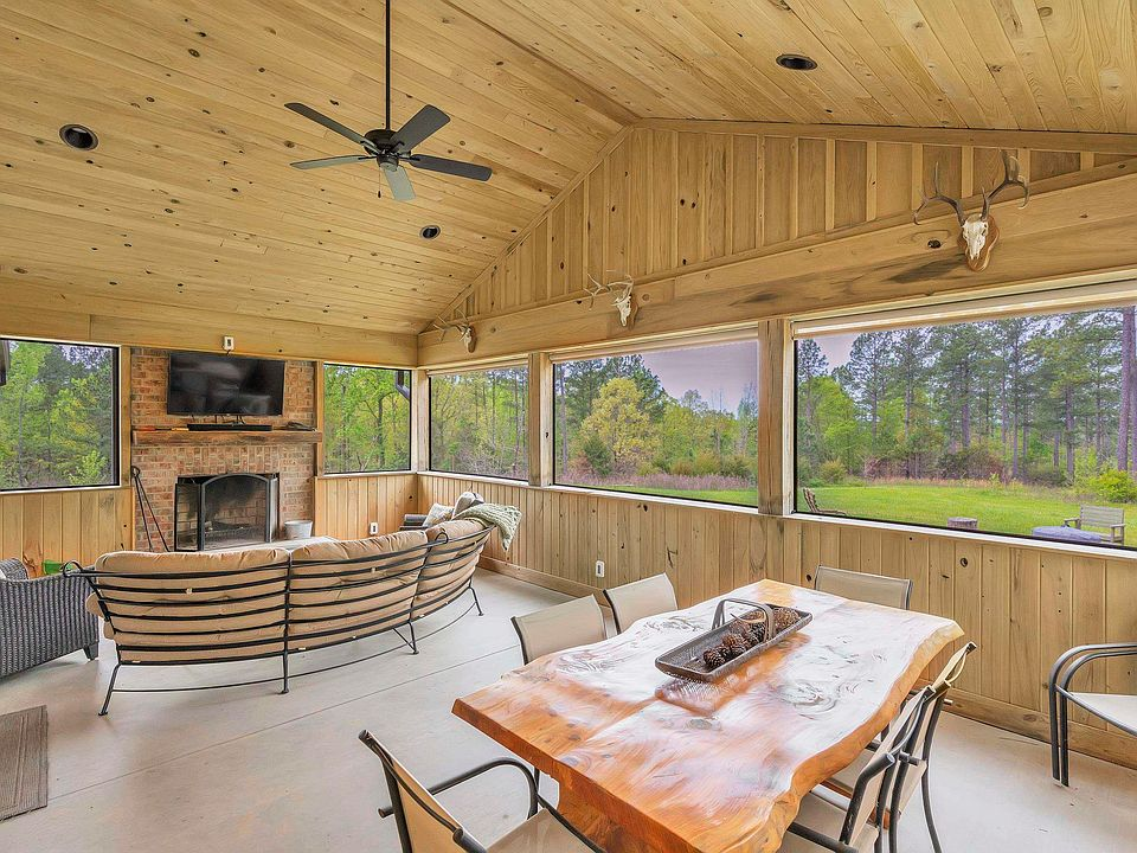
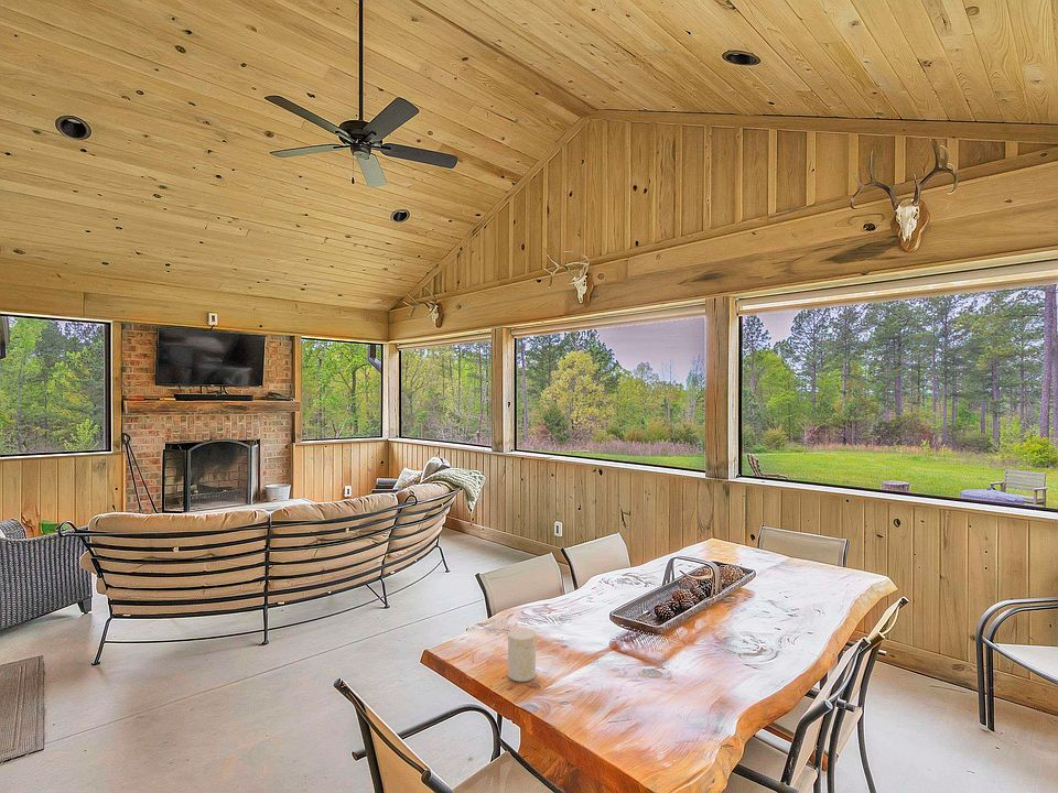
+ cup [507,627,537,683]
